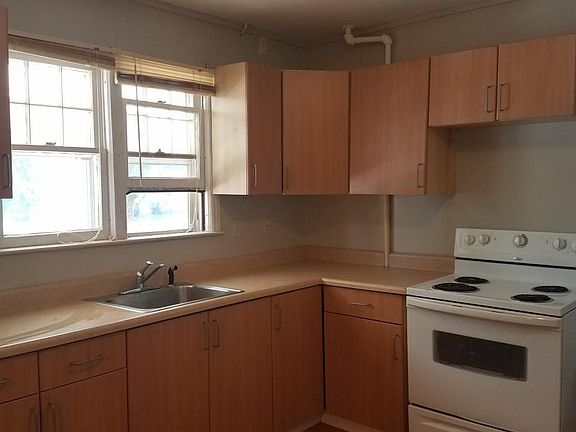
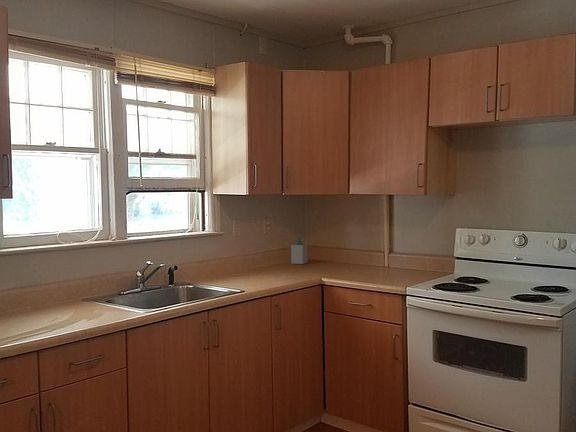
+ soap bottle [290,235,308,265]
